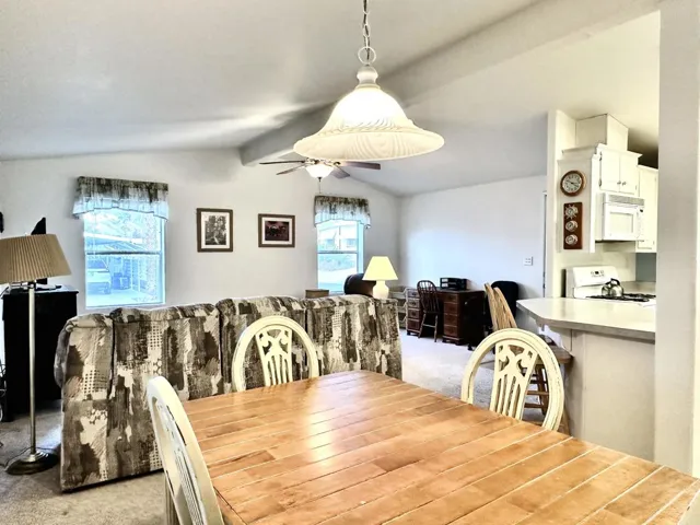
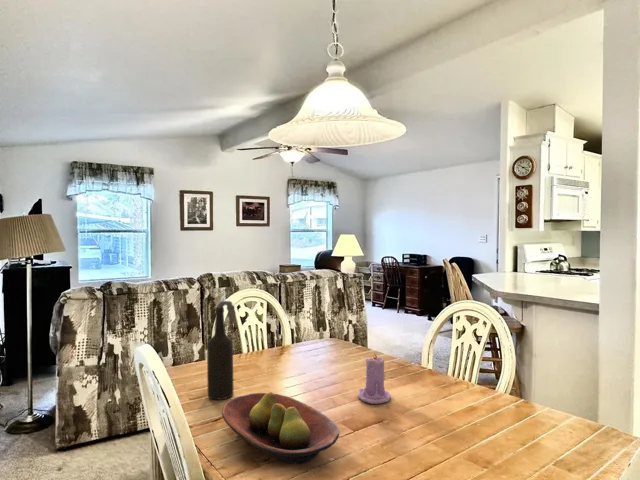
+ bottle [206,300,236,401]
+ fruit bowl [221,391,340,465]
+ candle [357,354,392,405]
